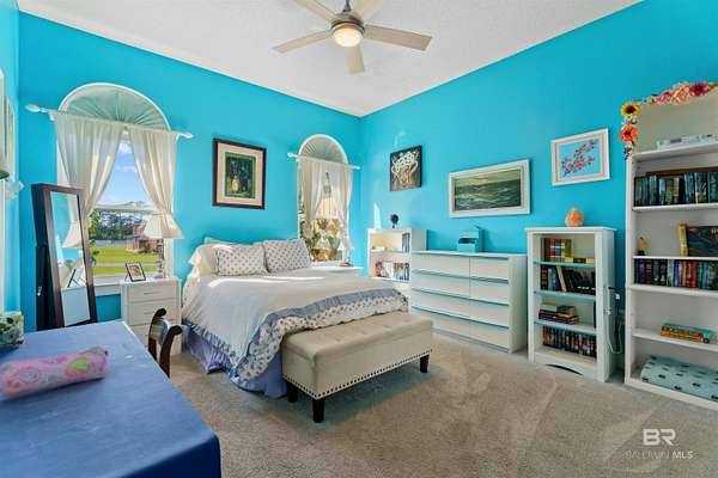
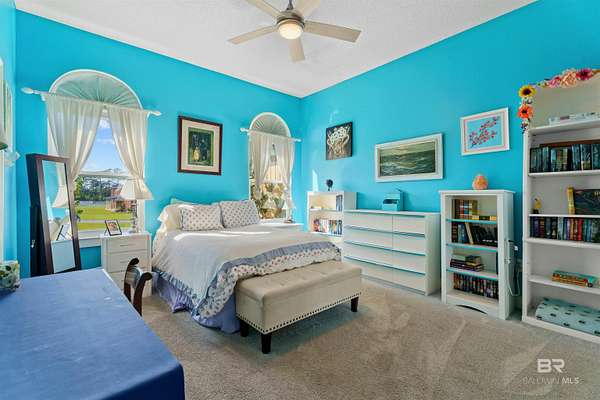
- pencil case [0,345,110,398]
